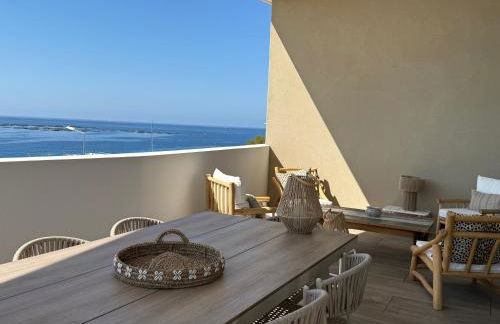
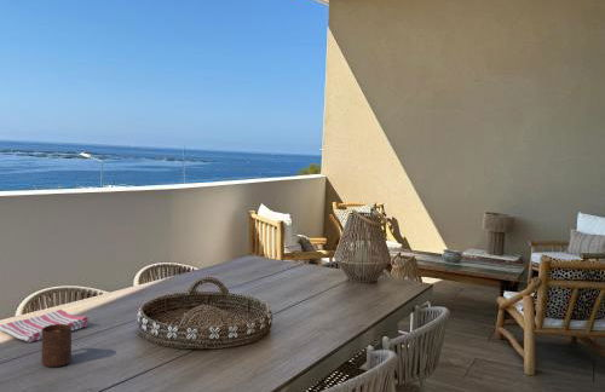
+ dish towel [0,309,90,344]
+ cup [41,324,73,368]
